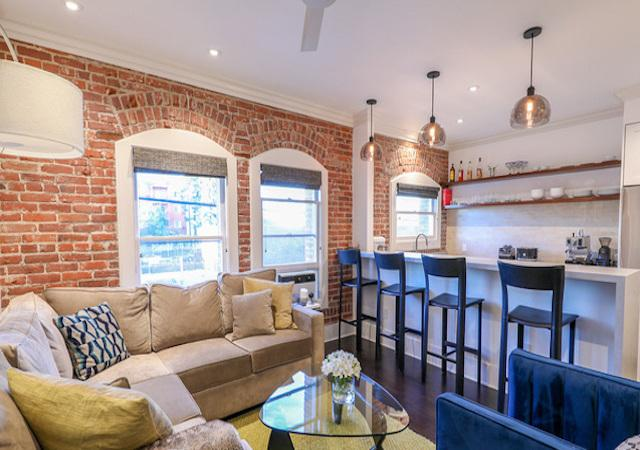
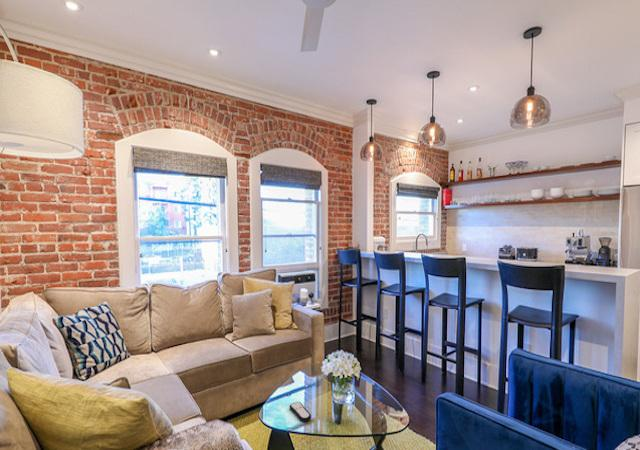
+ remote control [289,401,312,423]
